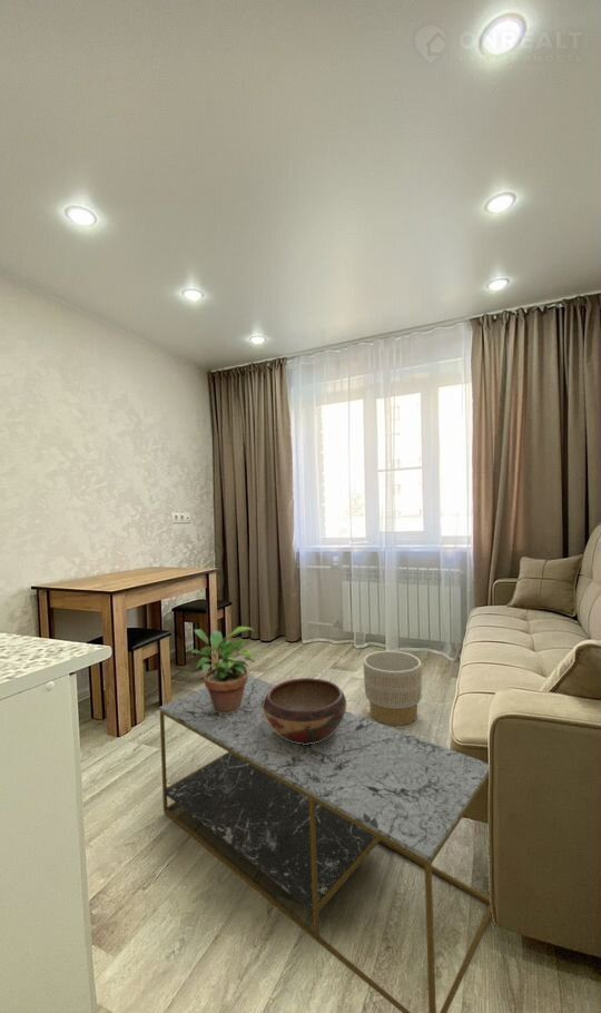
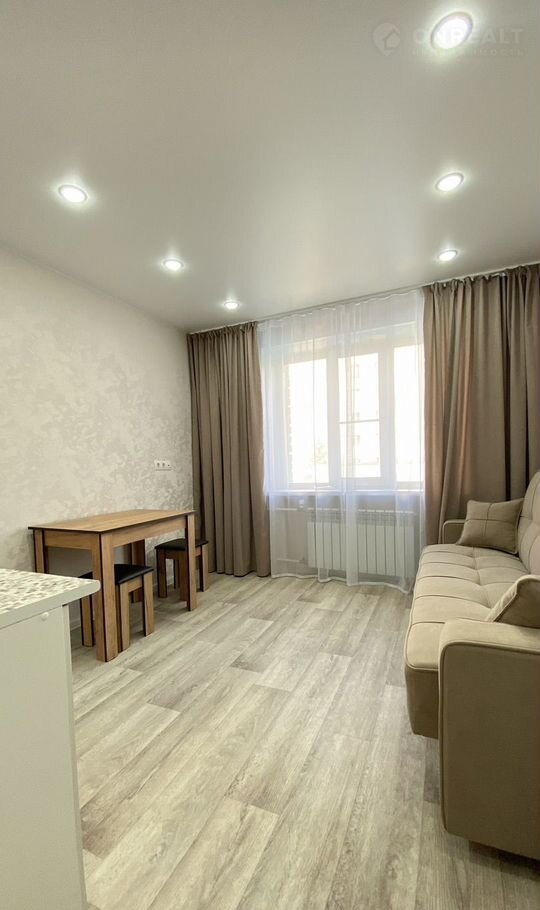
- coffee table [158,675,493,1013]
- potted plant [190,626,255,714]
- decorative bowl [263,677,347,745]
- planter [362,650,423,727]
